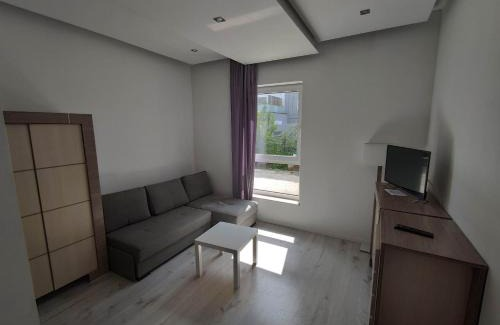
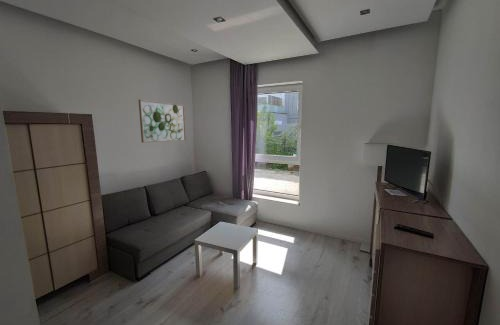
+ wall art [138,99,187,144]
